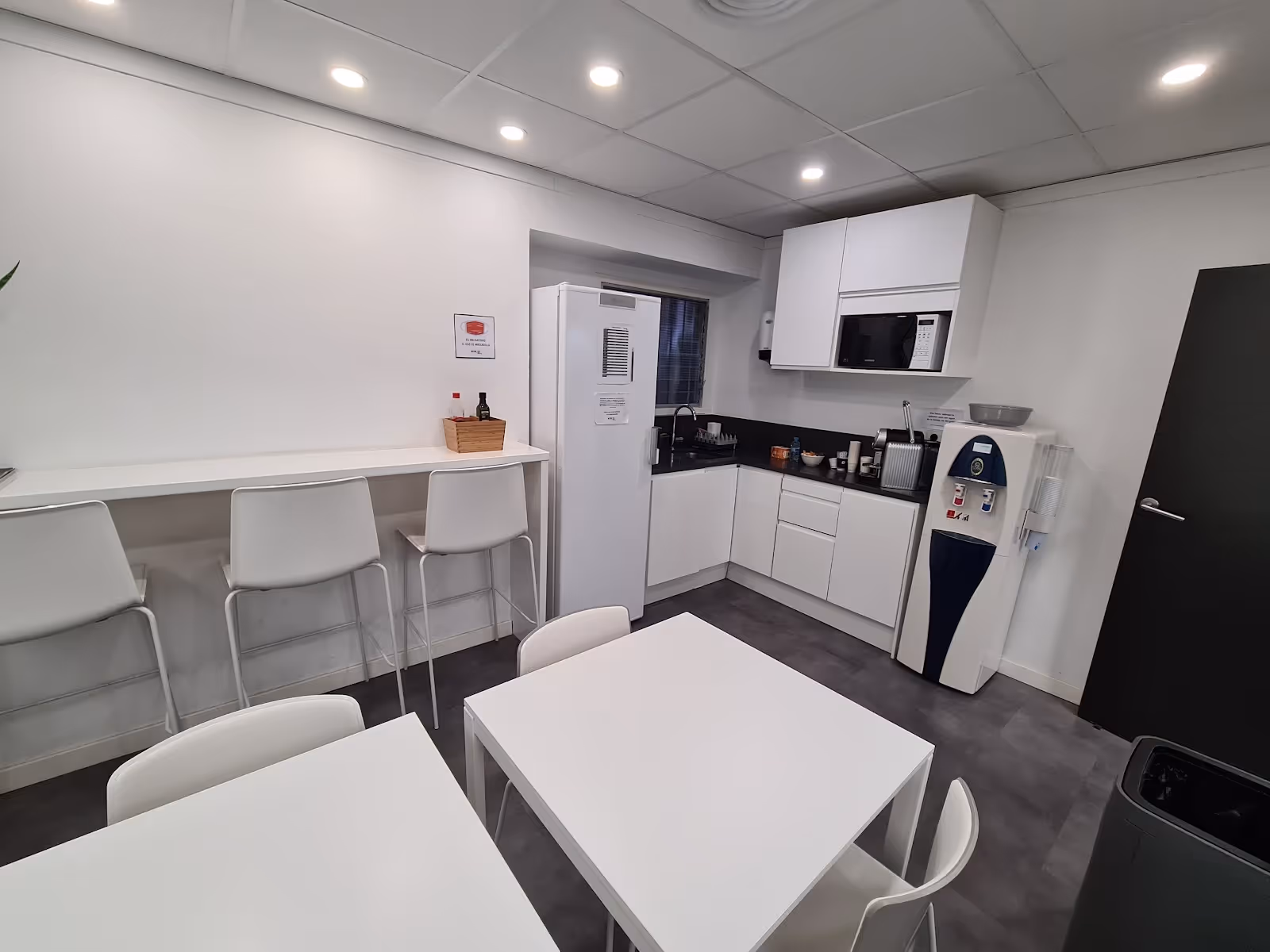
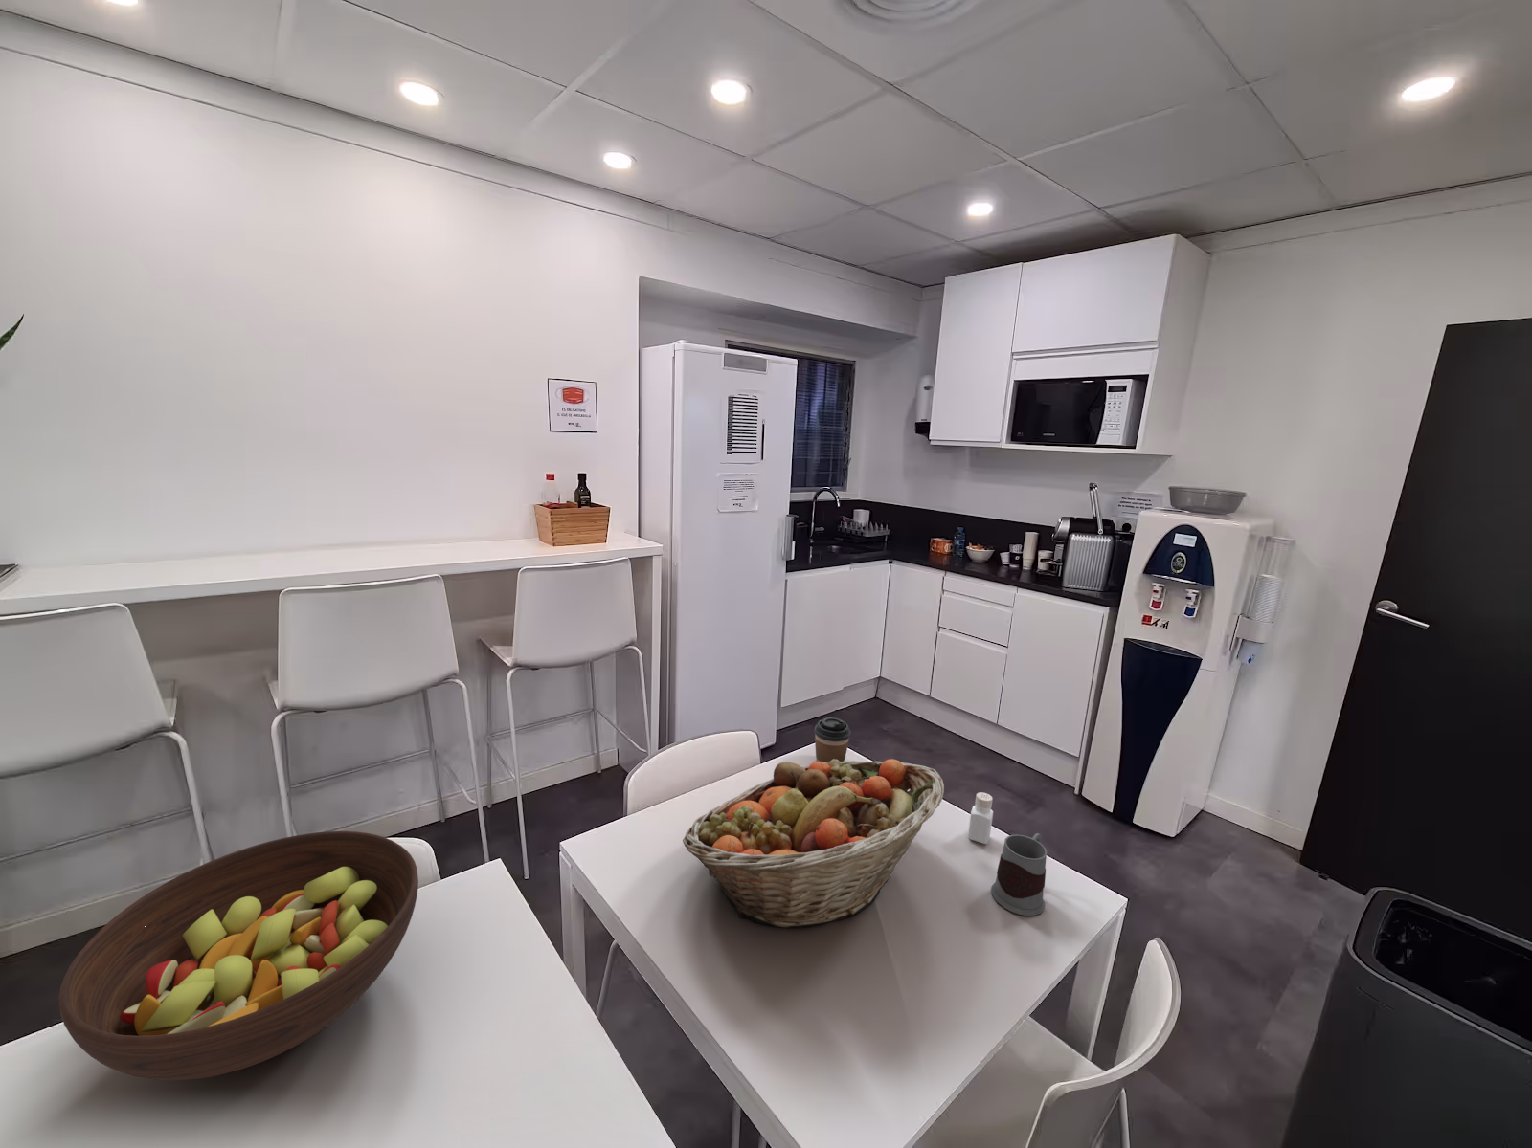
+ mug [990,832,1047,916]
+ fruit bowl [58,831,420,1080]
+ pepper shaker [967,791,994,845]
+ fruit basket [682,757,945,929]
+ coffee cup [814,716,852,762]
